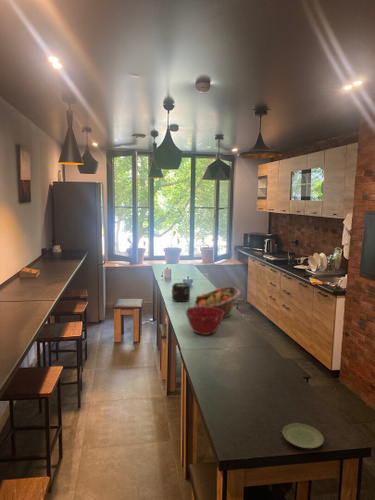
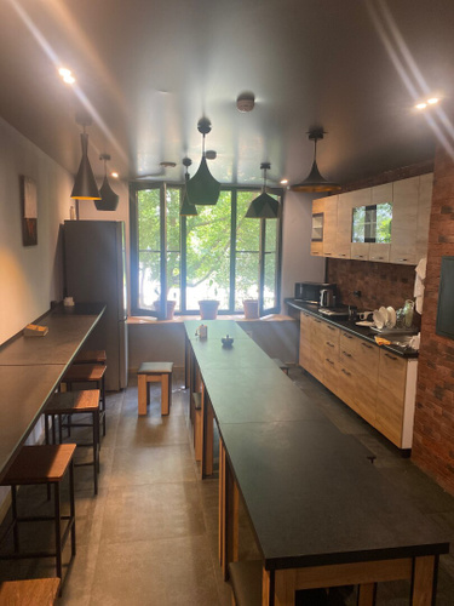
- mixing bowl [185,306,224,336]
- plate [282,423,324,449]
- fruit basket [193,286,242,319]
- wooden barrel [171,282,191,303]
